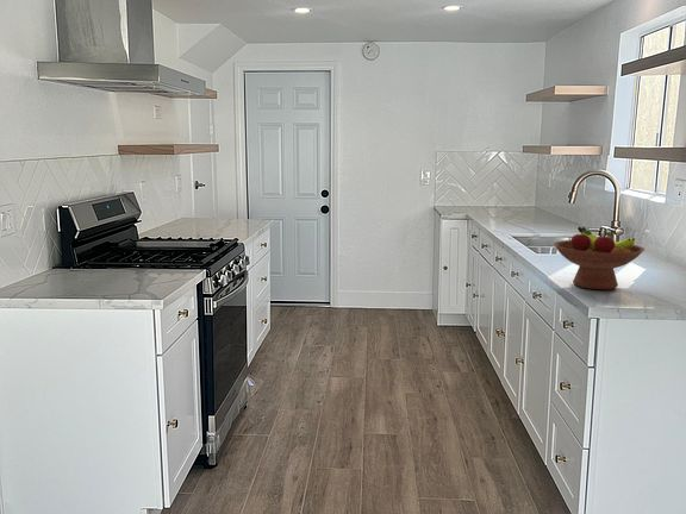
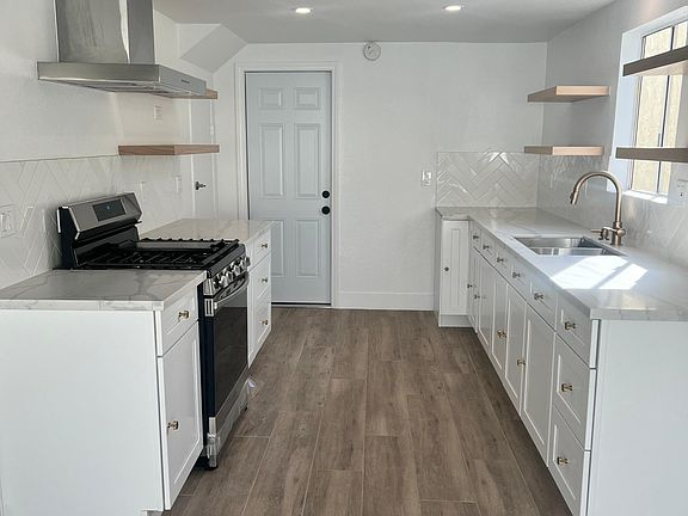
- fruit bowl [553,226,646,290]
